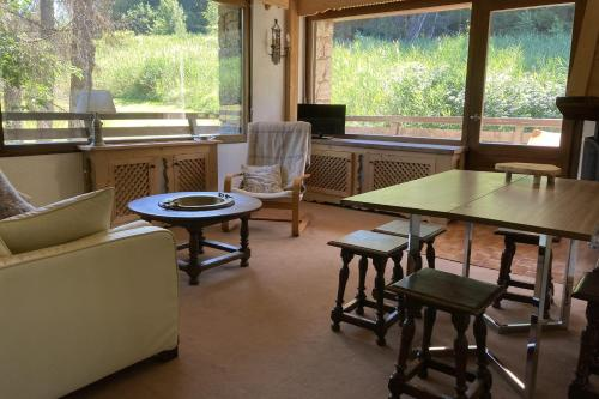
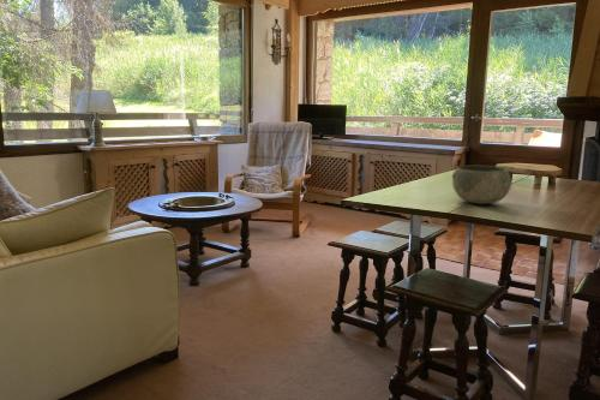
+ bowl [451,165,512,205]
